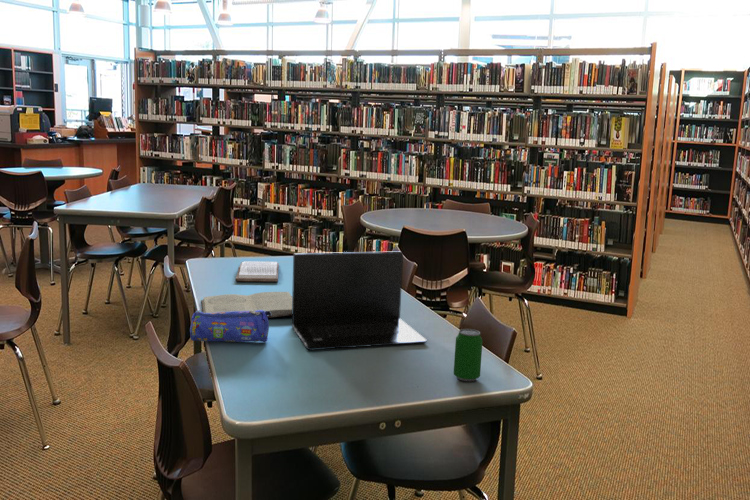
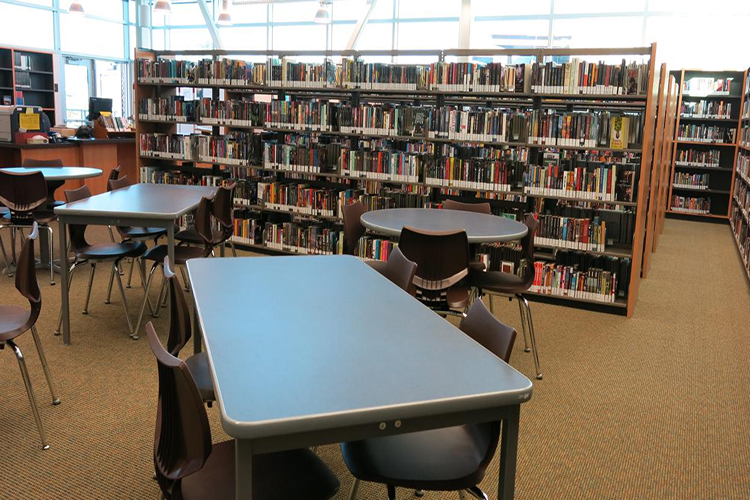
- beverage can [453,328,484,382]
- book [235,260,280,282]
- pencil case [189,309,271,343]
- laptop [291,251,427,351]
- book [200,291,292,319]
